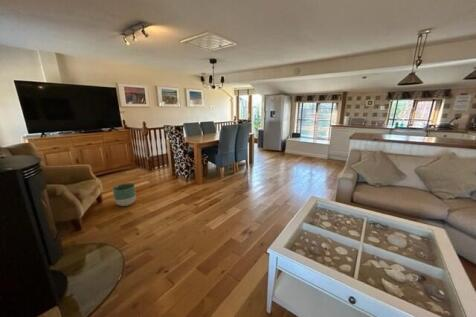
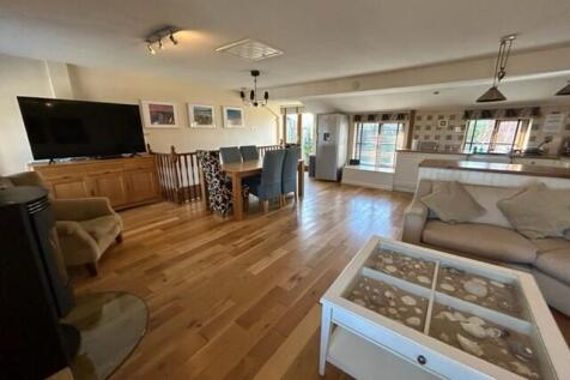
- planter [111,182,137,207]
